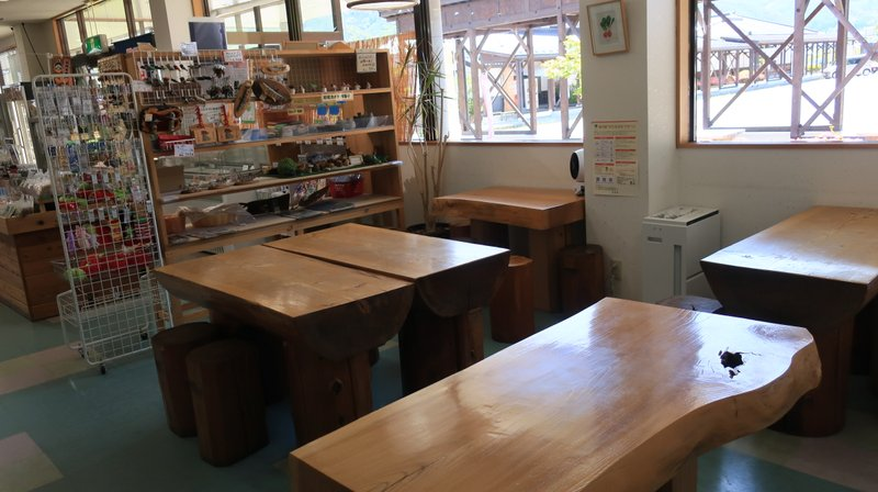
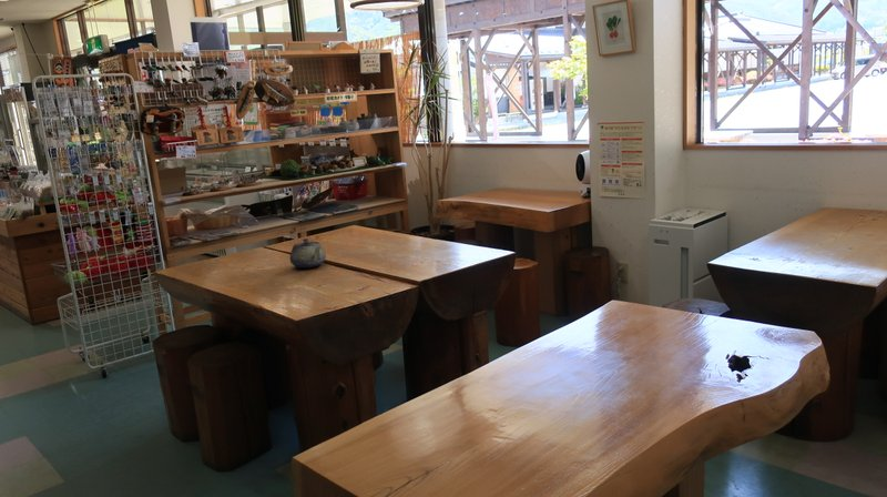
+ teapot [289,237,327,270]
